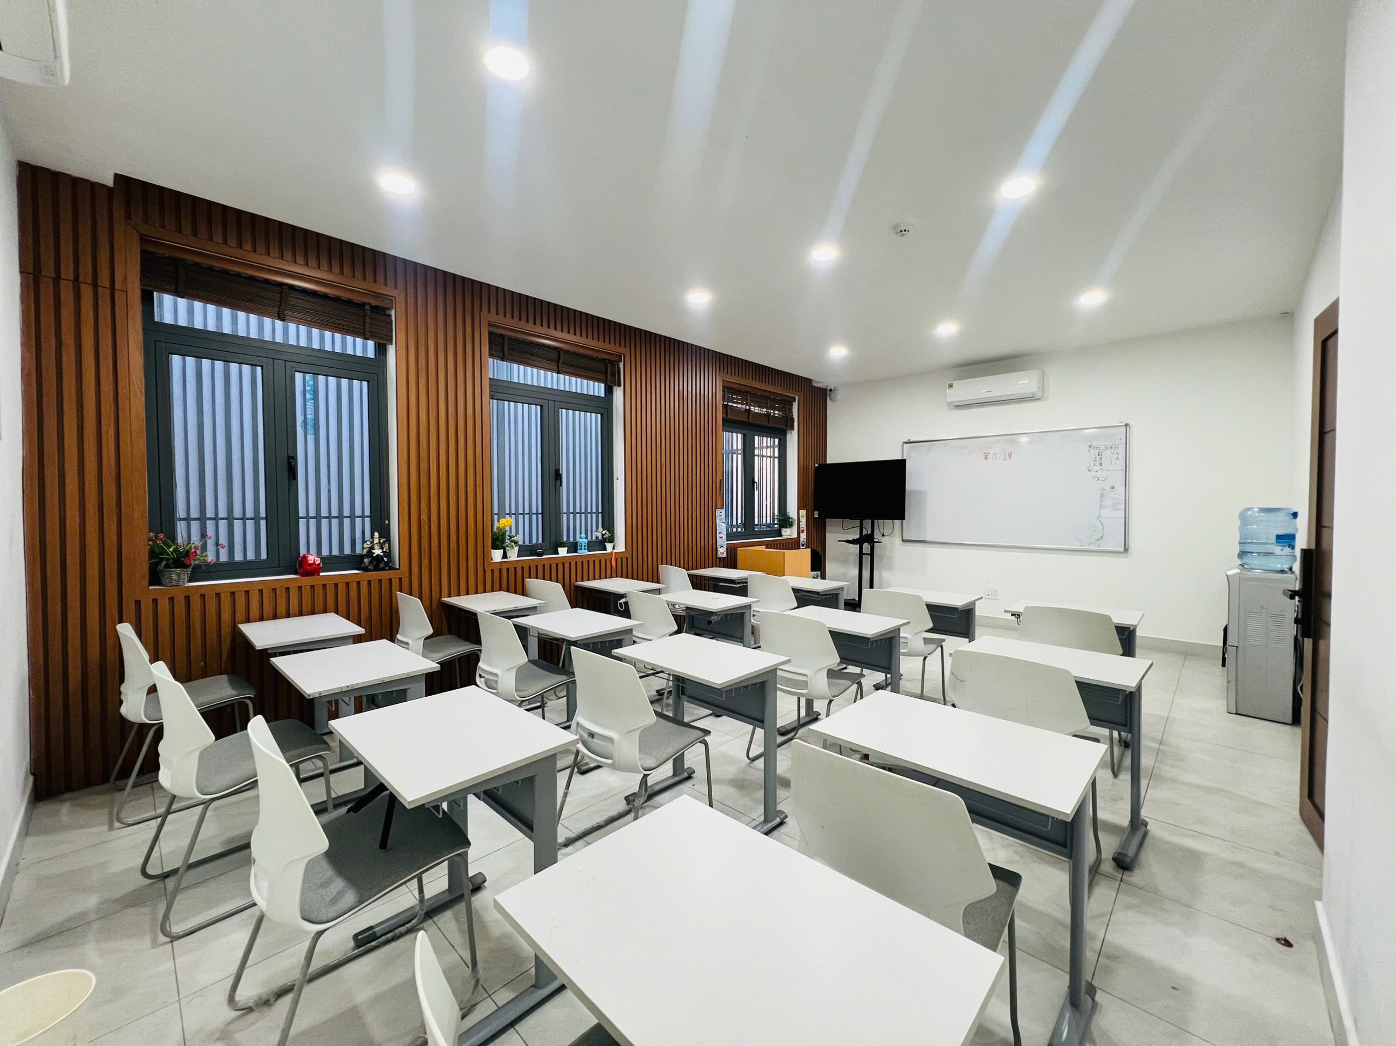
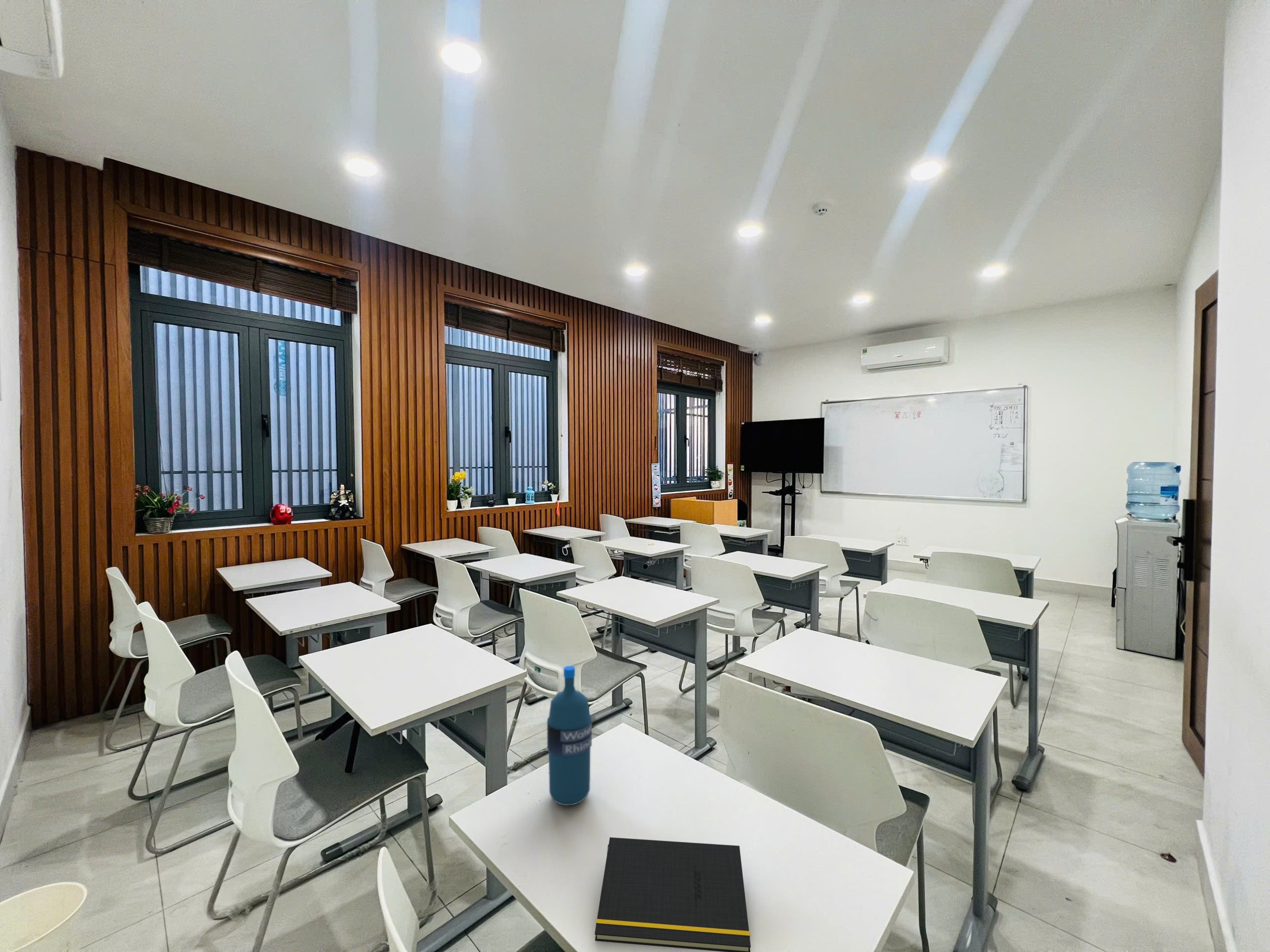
+ water bottle [547,665,592,806]
+ notepad [594,837,751,952]
